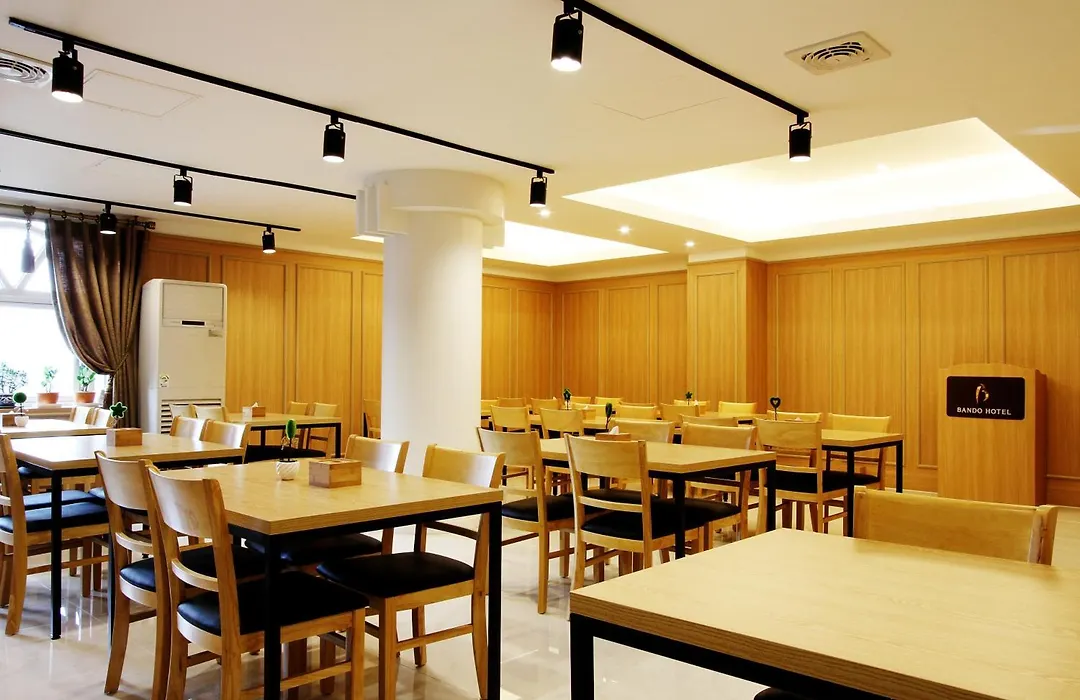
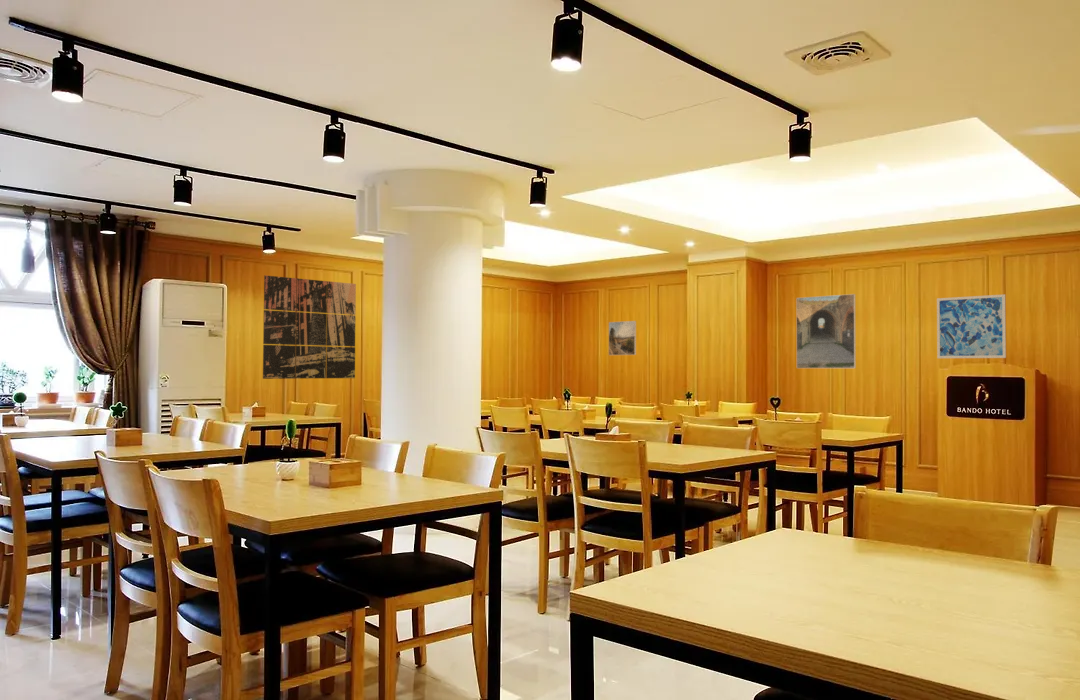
+ wall art [936,294,1007,359]
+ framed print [608,320,637,356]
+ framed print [795,293,857,369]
+ wall art [262,274,357,380]
